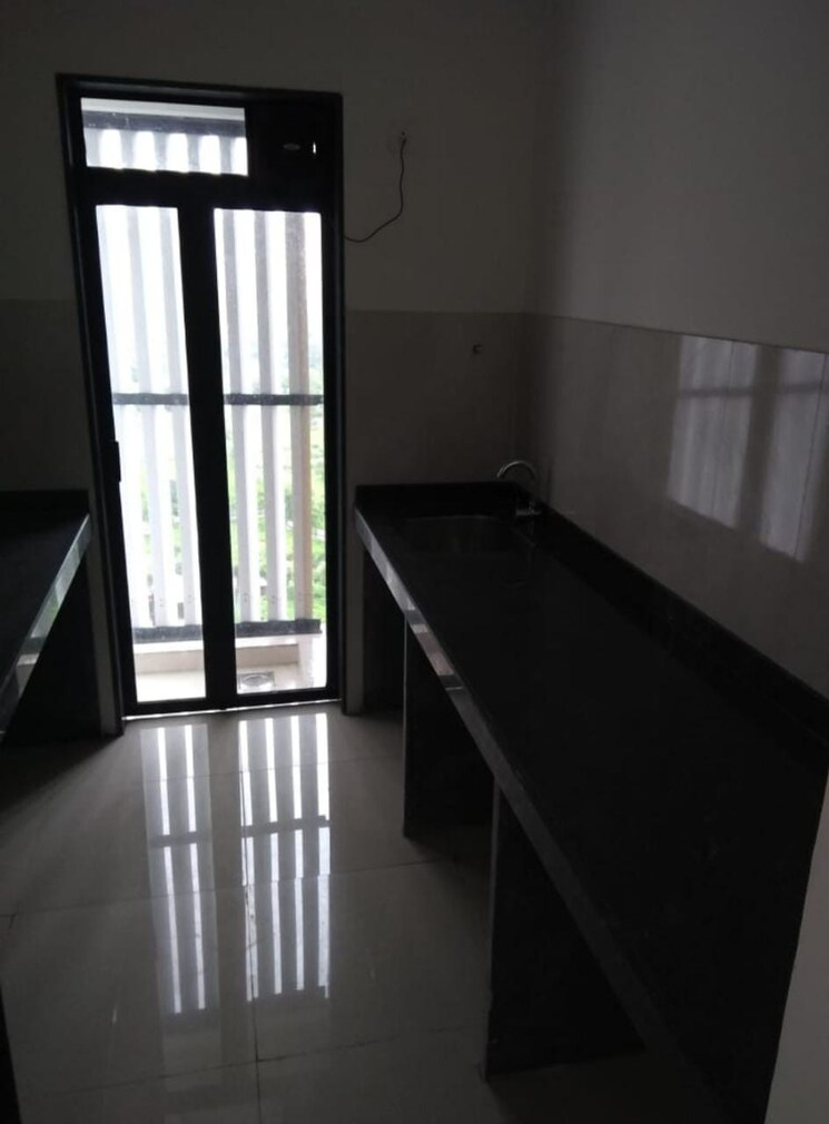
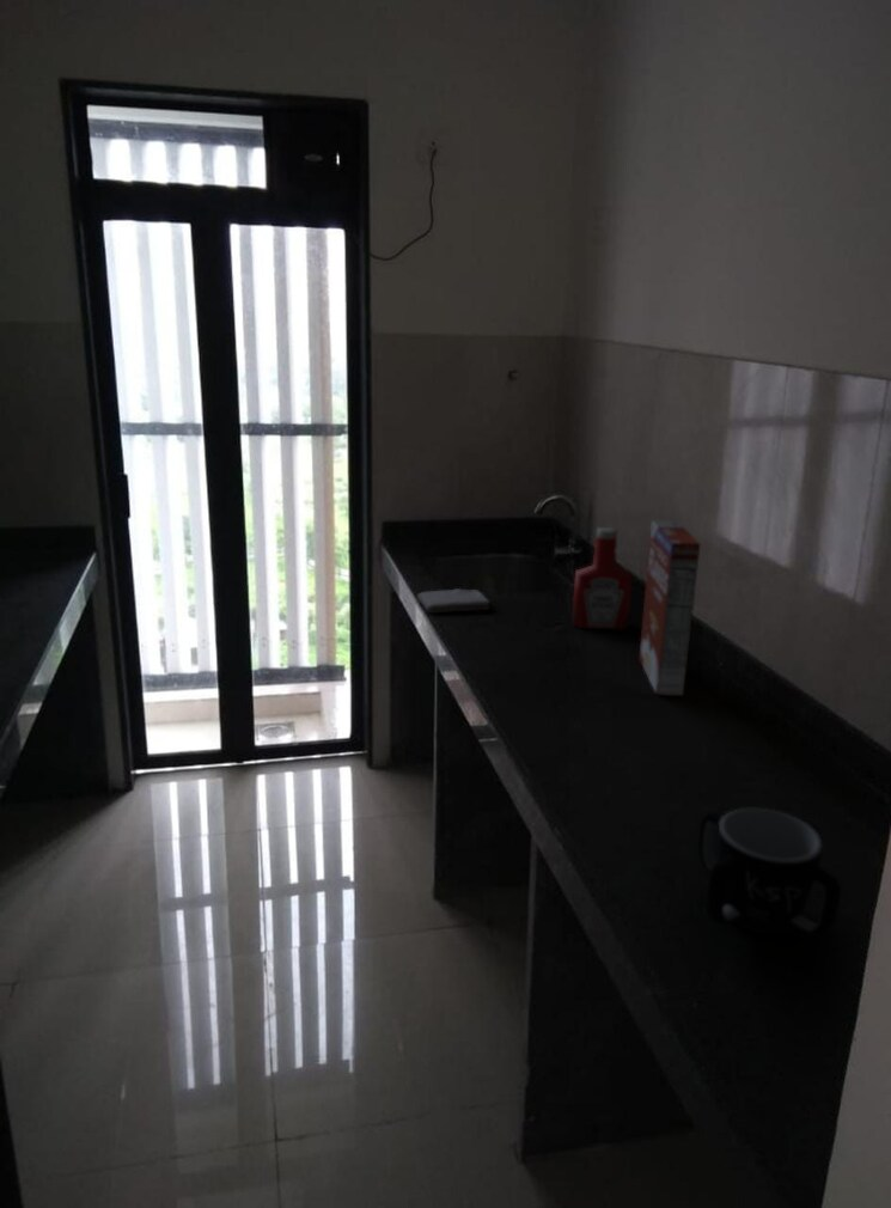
+ mug [697,807,842,938]
+ soap bottle [570,526,634,630]
+ cereal box [637,519,702,697]
+ washcloth [416,587,492,614]
